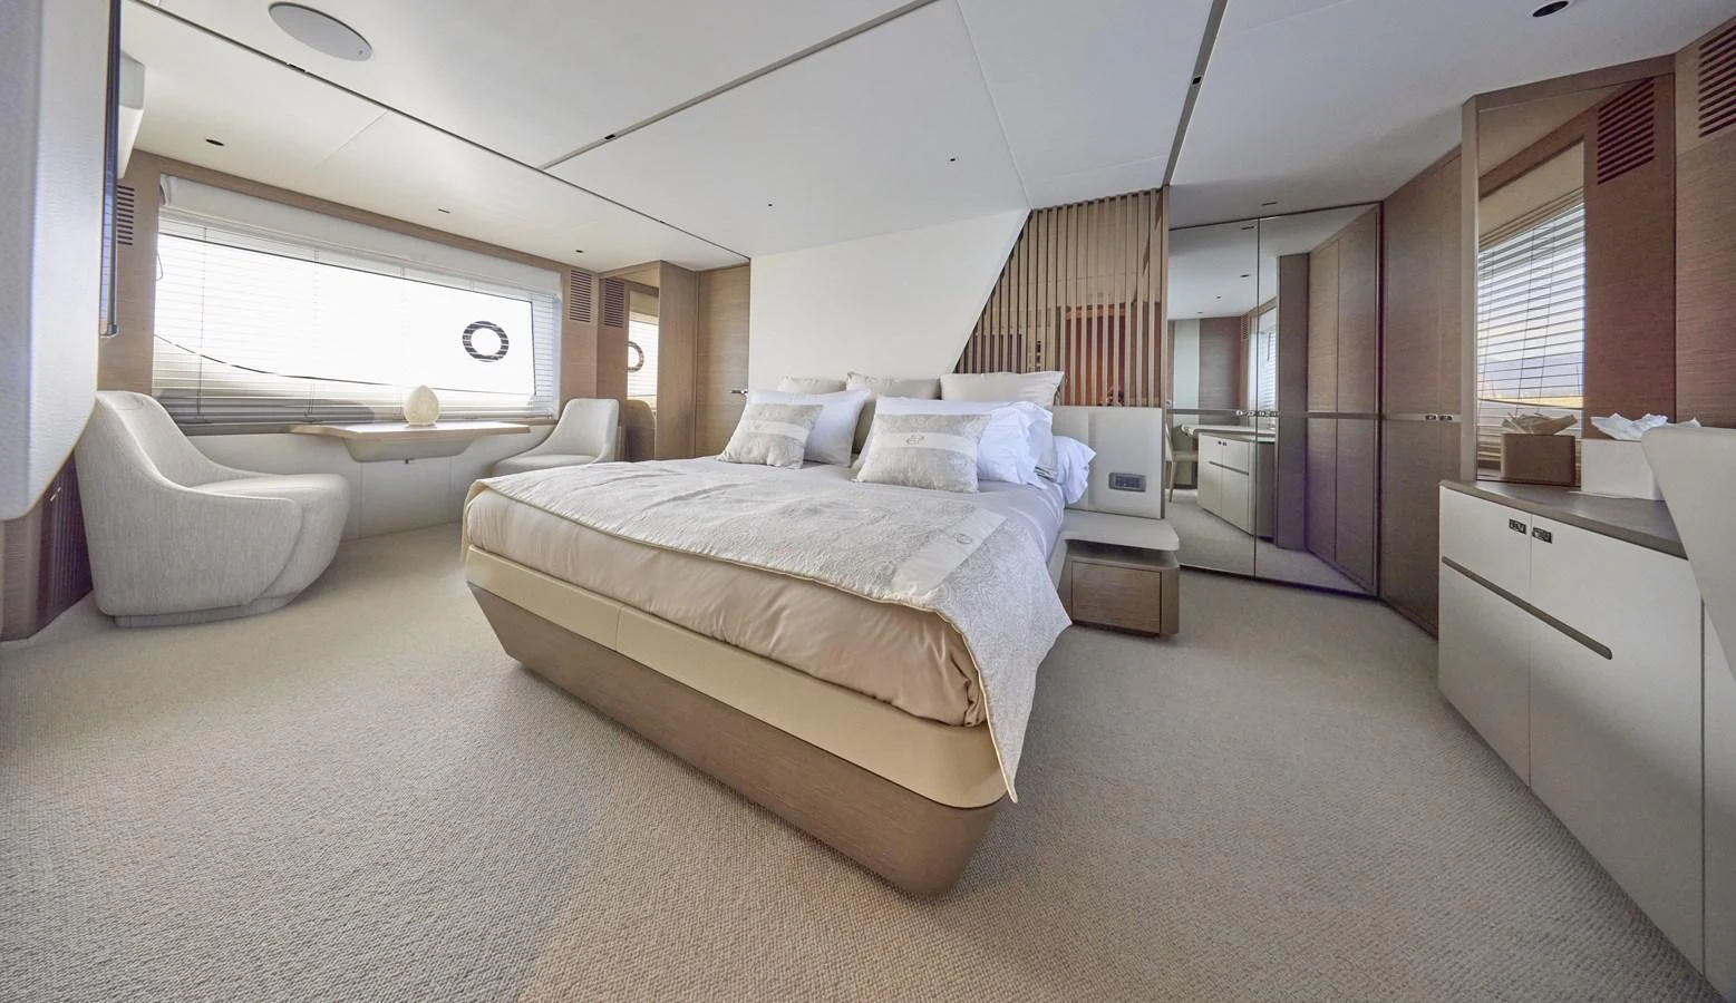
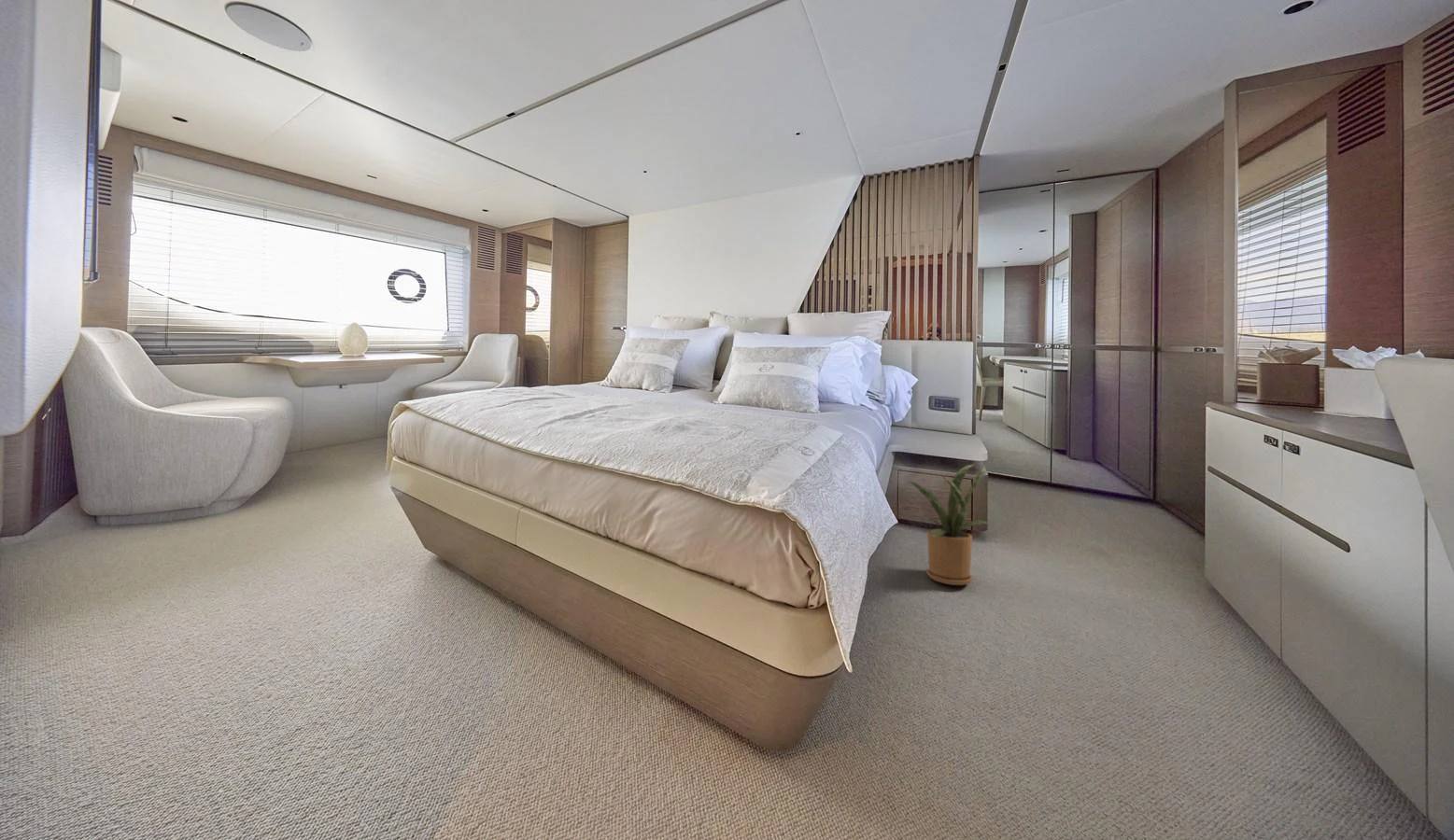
+ house plant [899,462,994,586]
